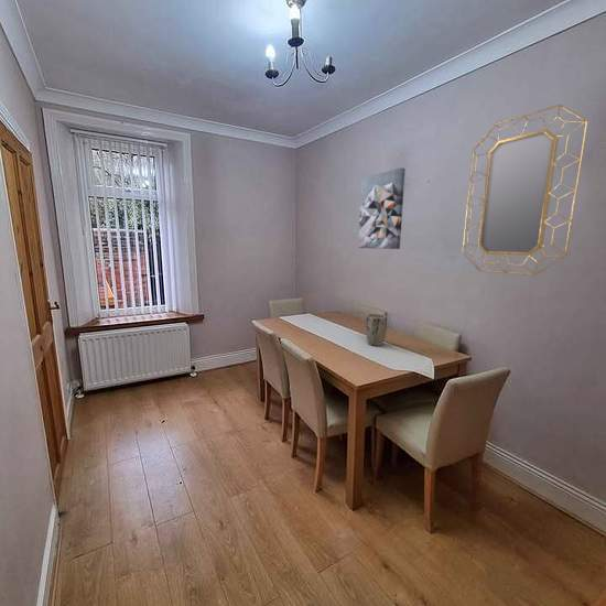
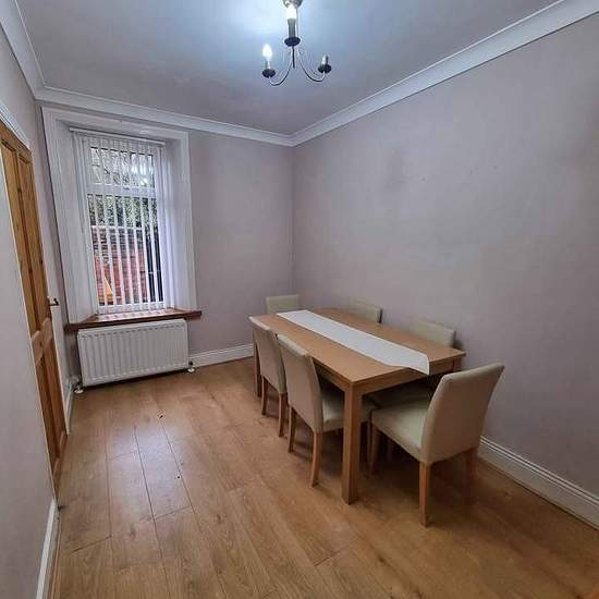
- plant pot [365,313,388,347]
- wall art [357,166,407,250]
- home mirror [462,104,588,277]
